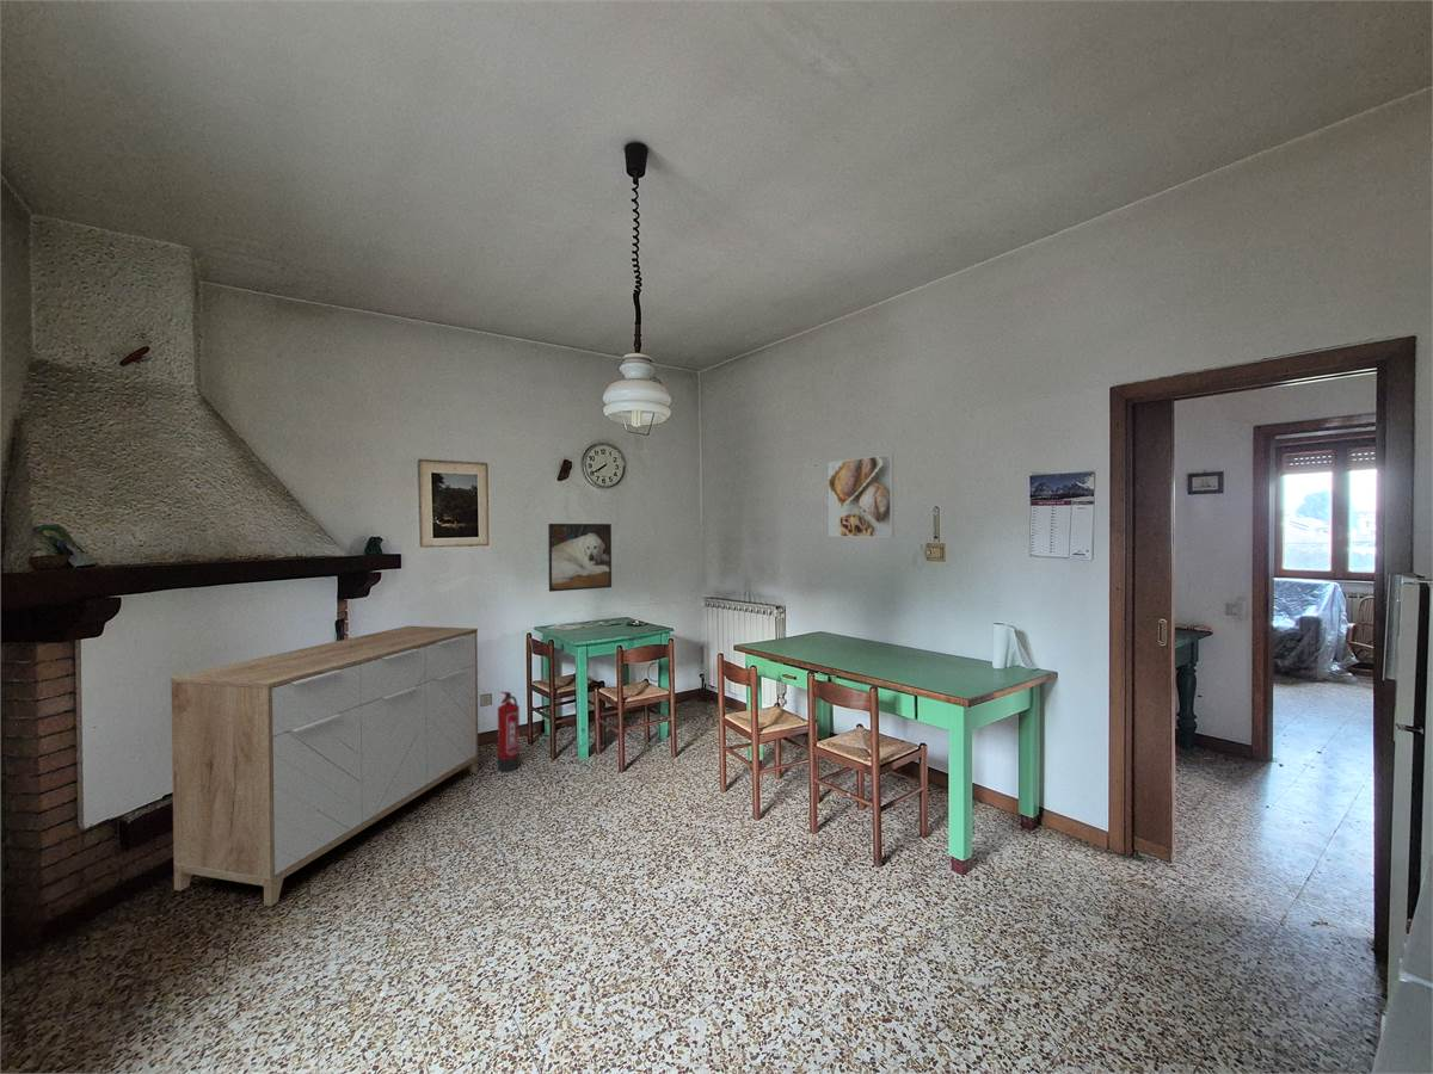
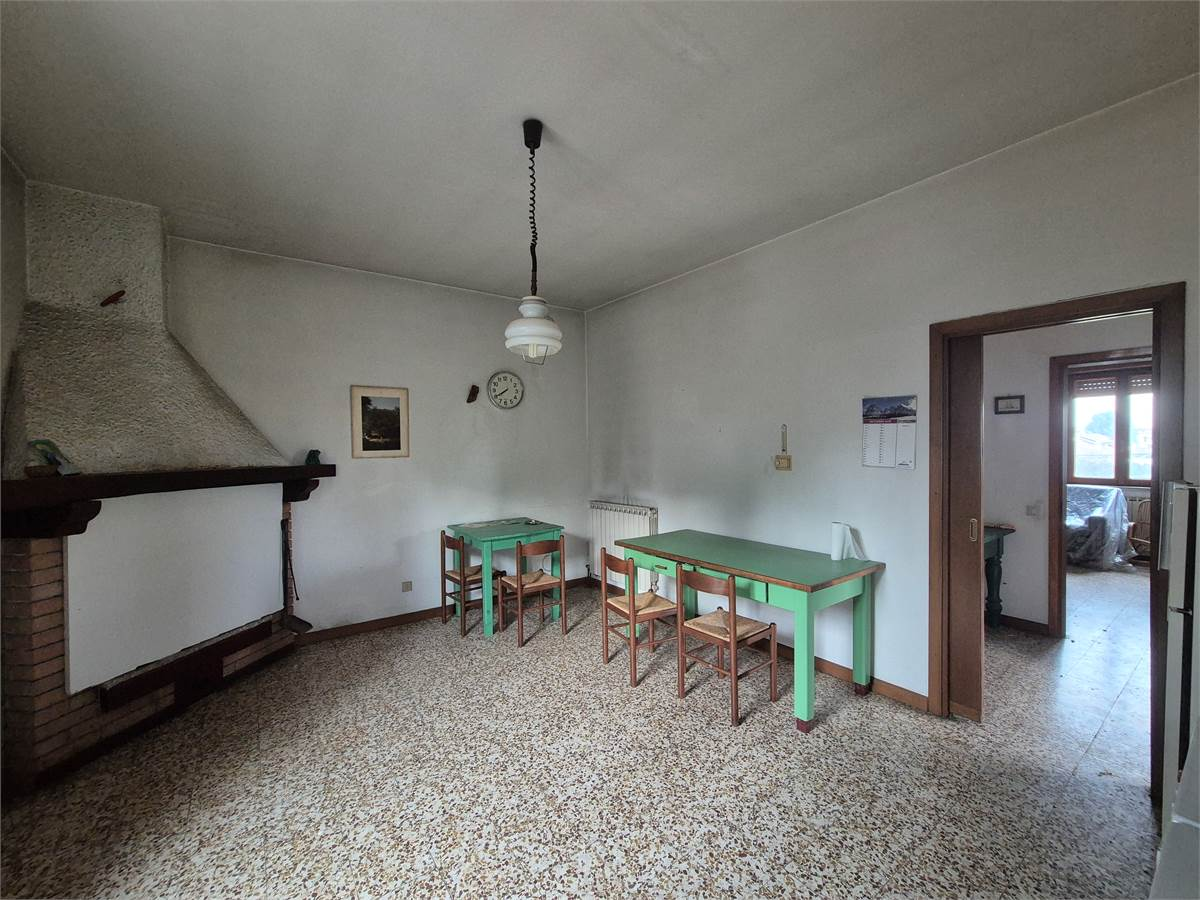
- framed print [828,453,894,538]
- sideboard [170,625,480,907]
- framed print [547,523,613,593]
- fire extinguisher [497,691,521,772]
